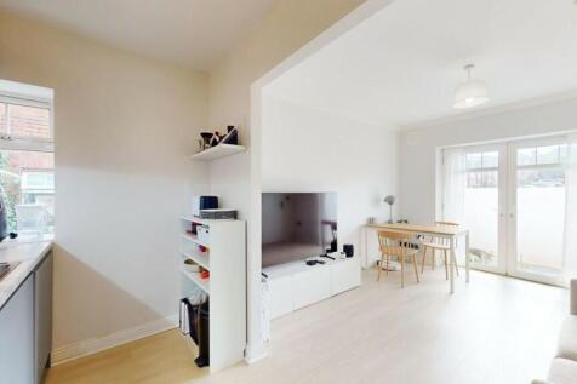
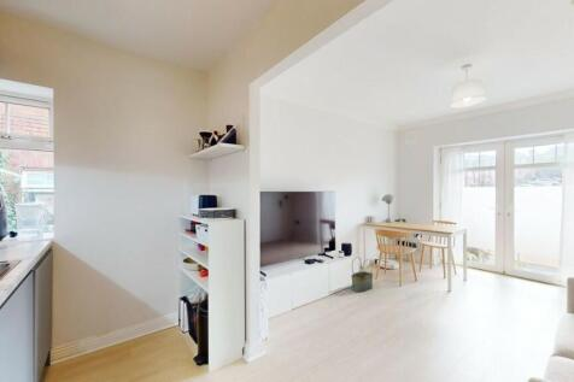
+ basket [350,255,374,293]
